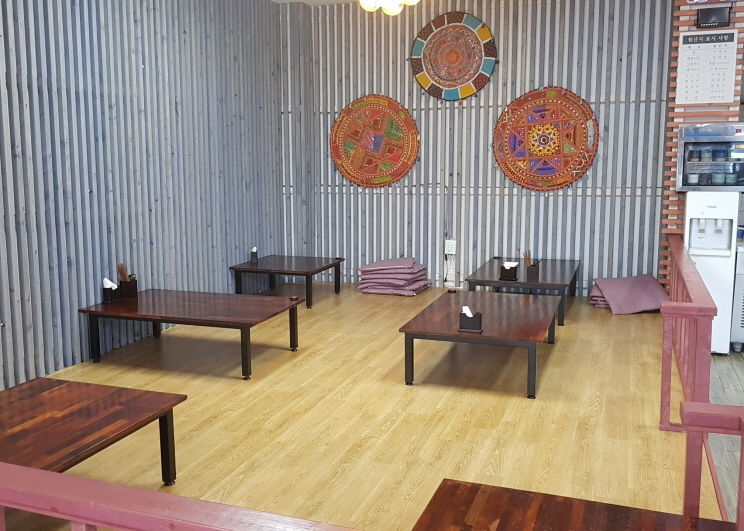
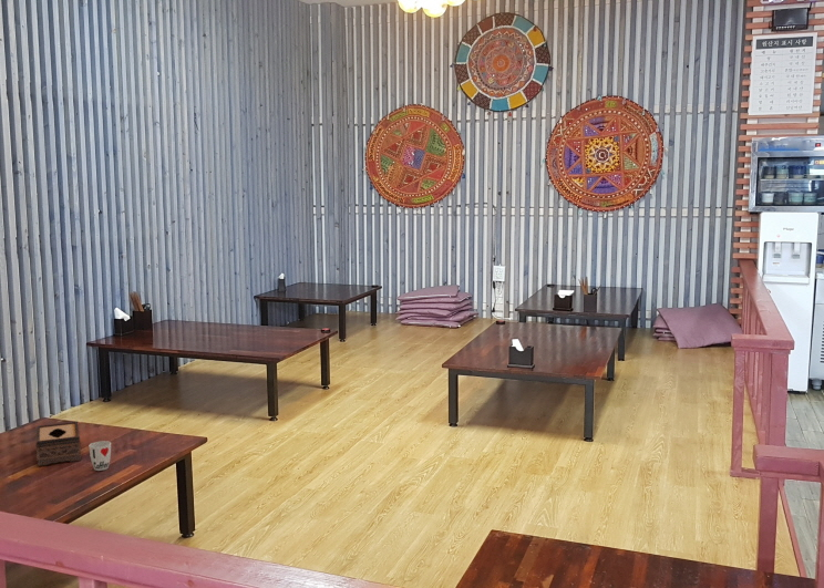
+ cup [87,440,112,472]
+ tissue box [35,421,82,467]
